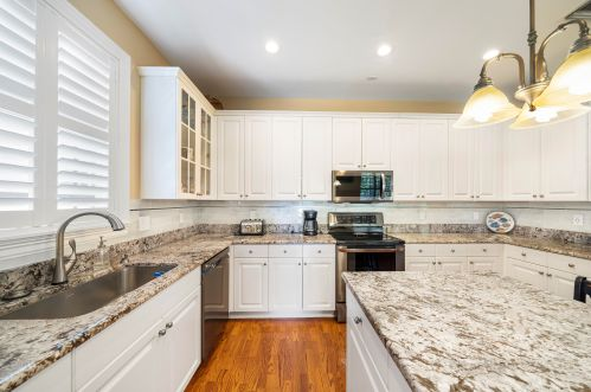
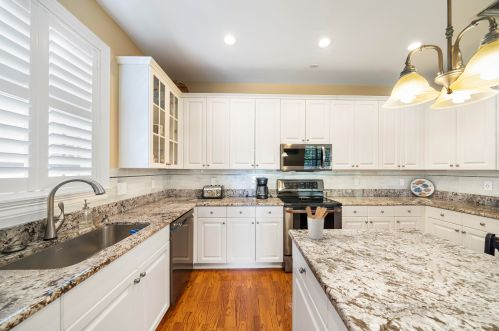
+ utensil holder [305,205,328,240]
